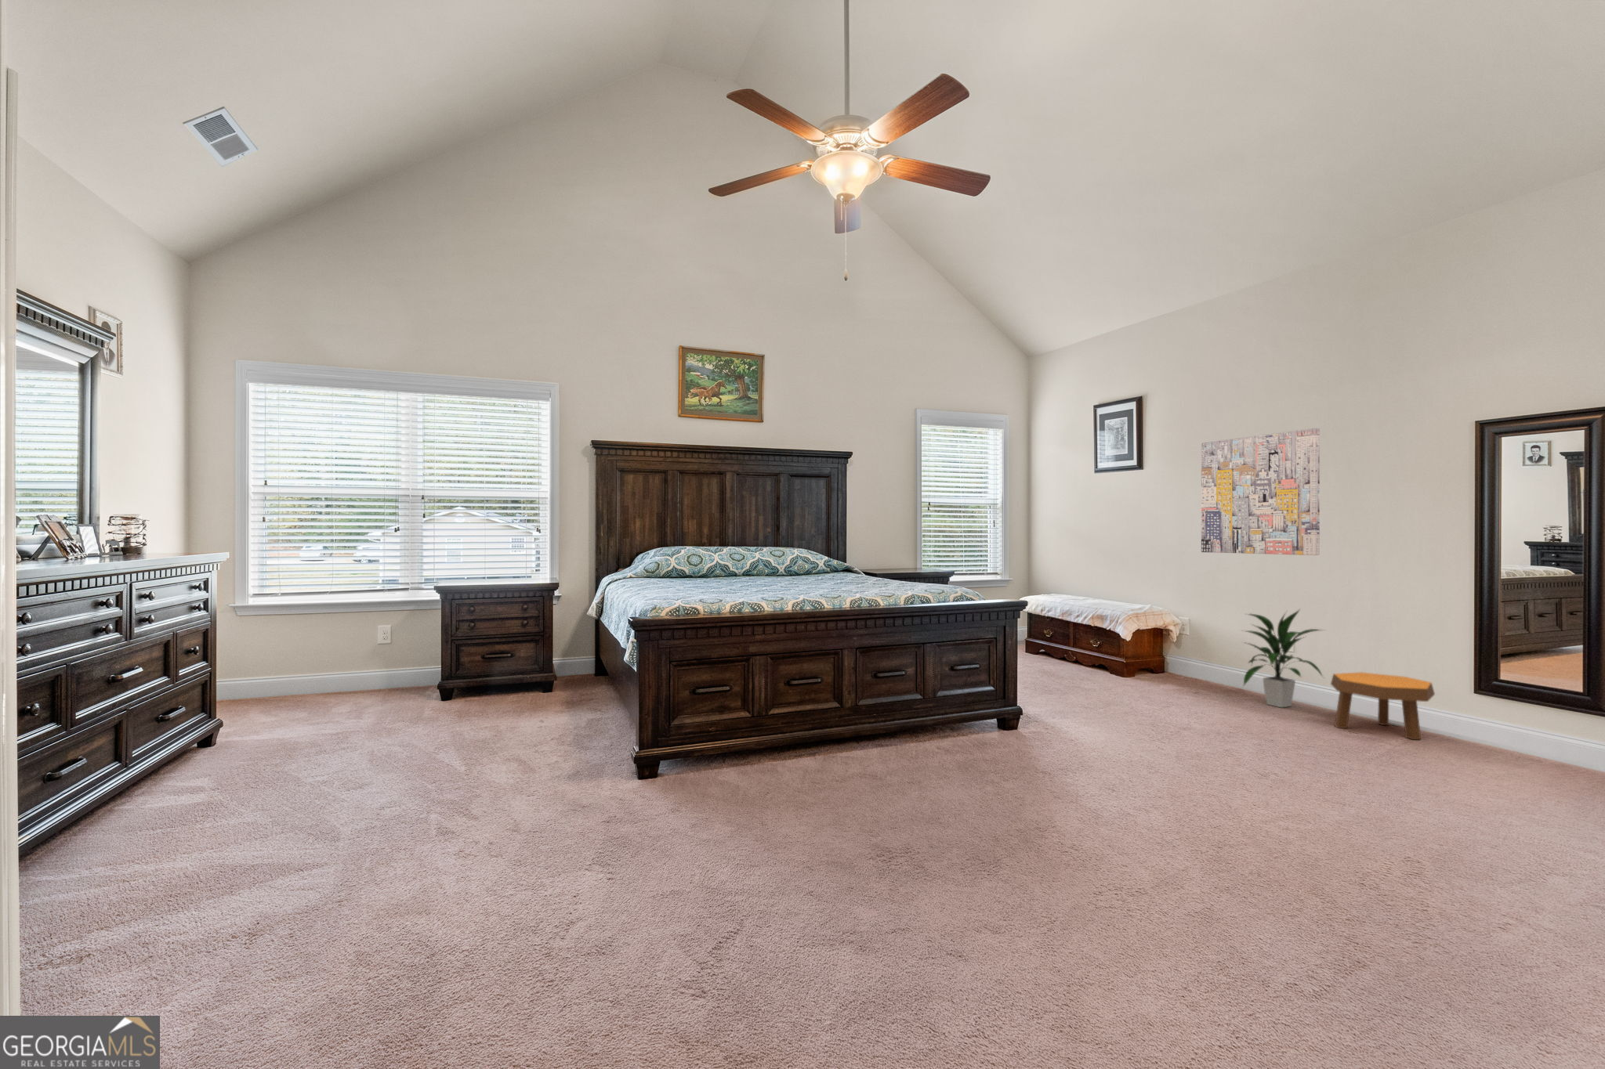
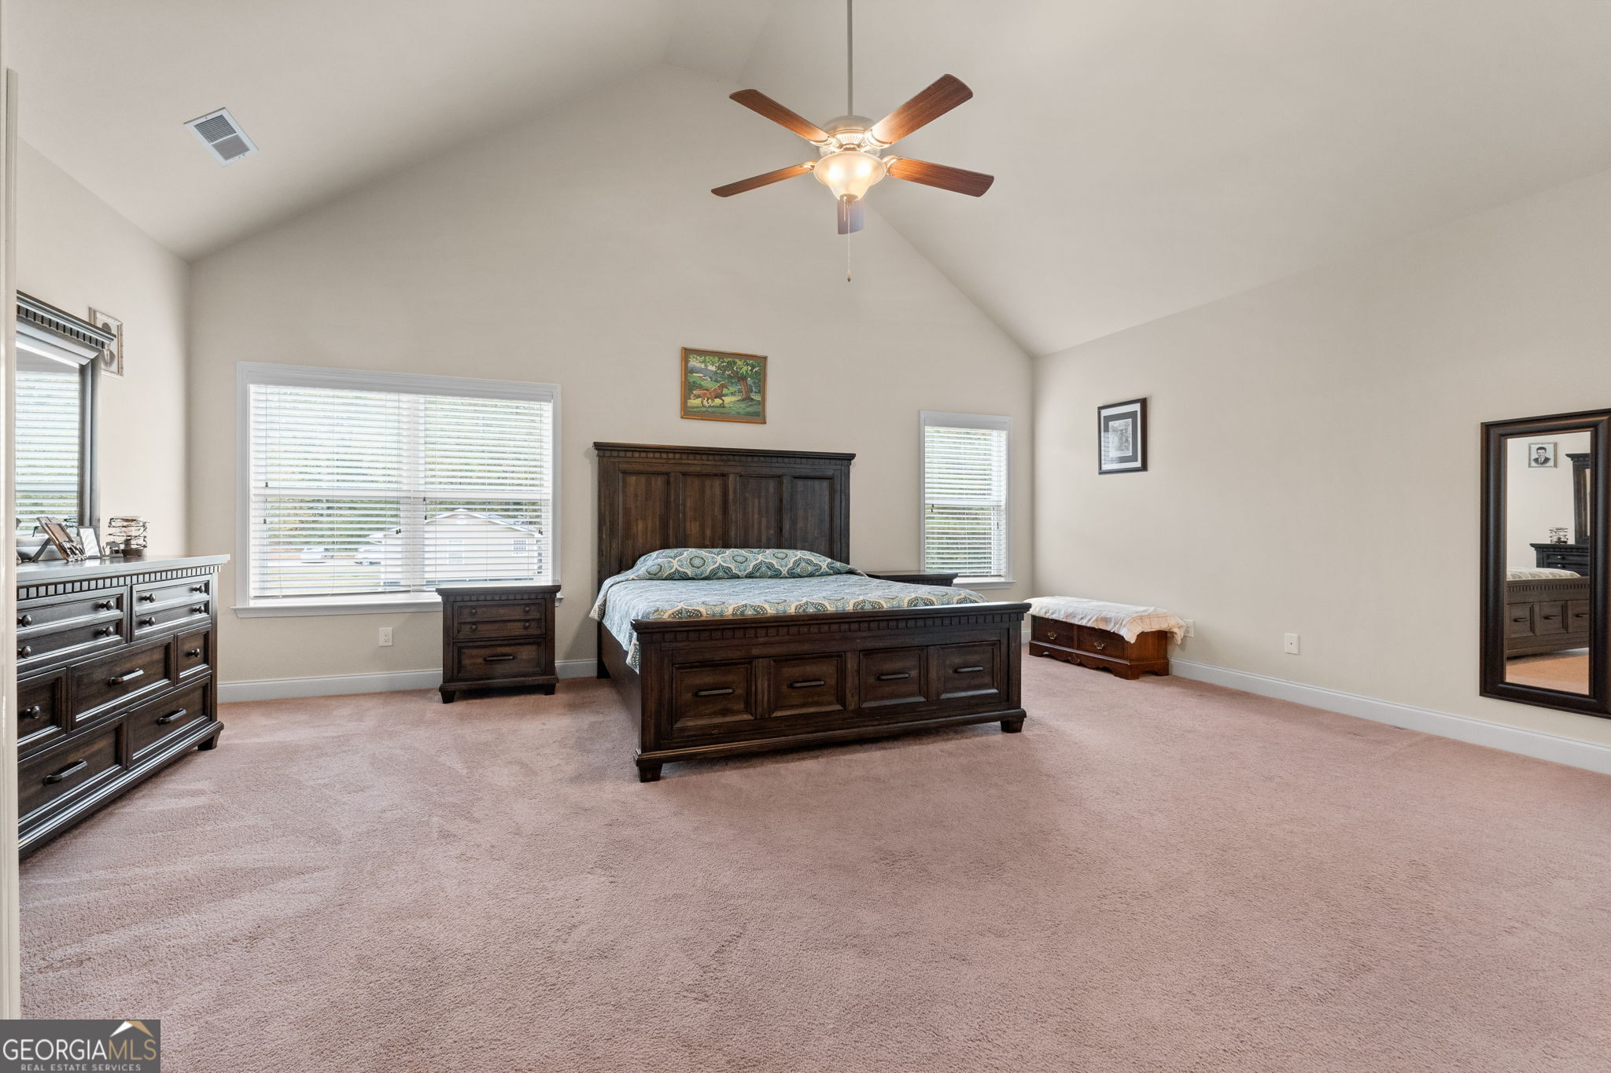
- indoor plant [1237,608,1328,707]
- wall art [1200,427,1321,556]
- footstool [1329,672,1436,740]
